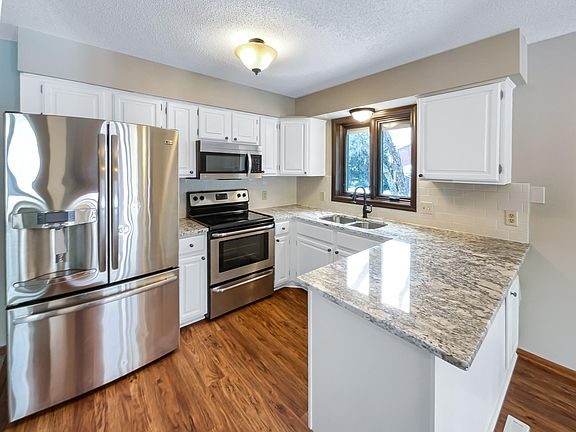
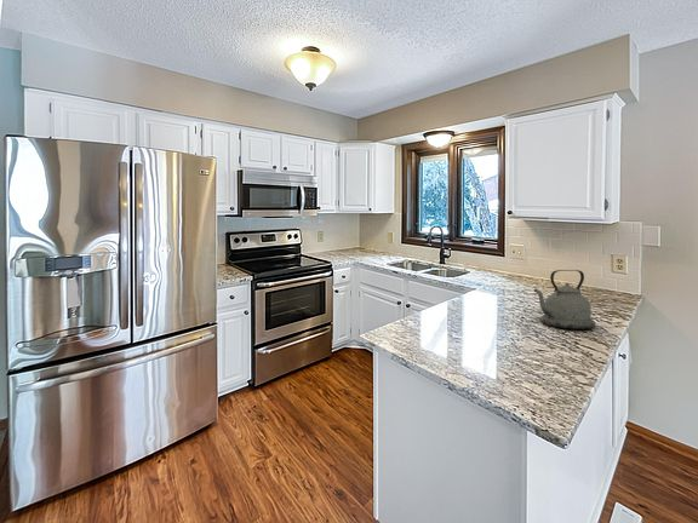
+ kettle [533,269,597,331]
